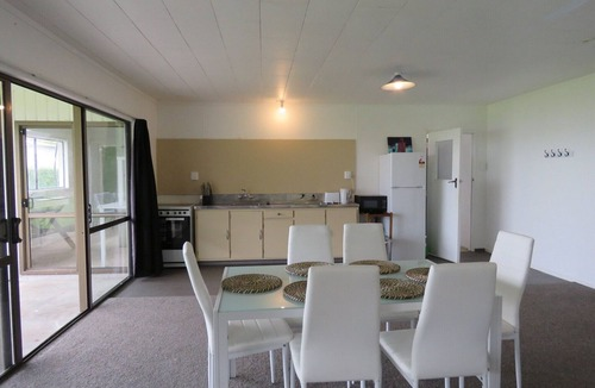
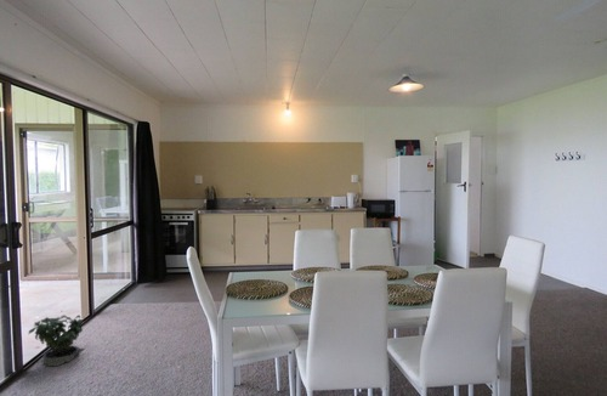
+ potted plant [27,310,85,368]
